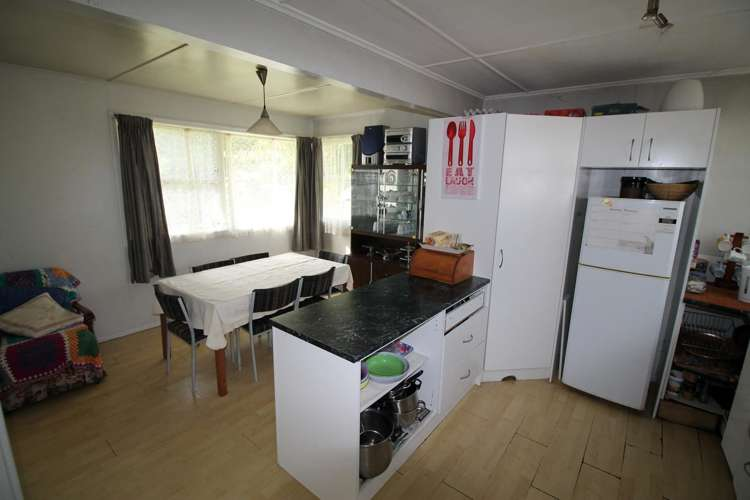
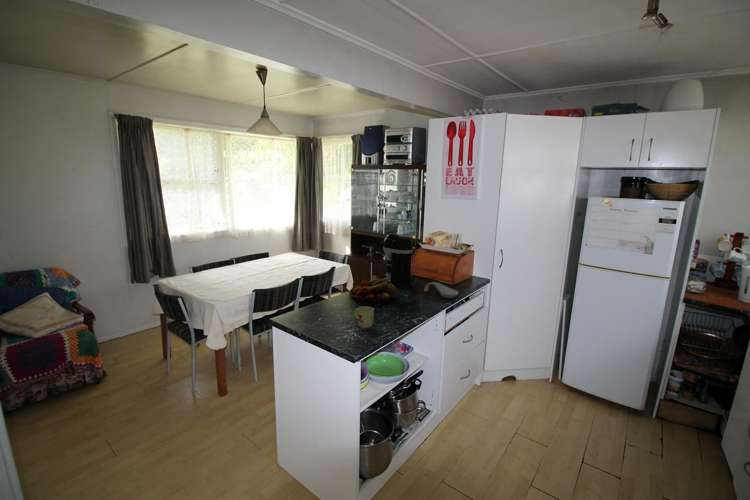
+ spoon rest [423,281,460,299]
+ mug [353,305,375,329]
+ fruit bowl [348,275,397,307]
+ coffee maker [382,233,414,289]
